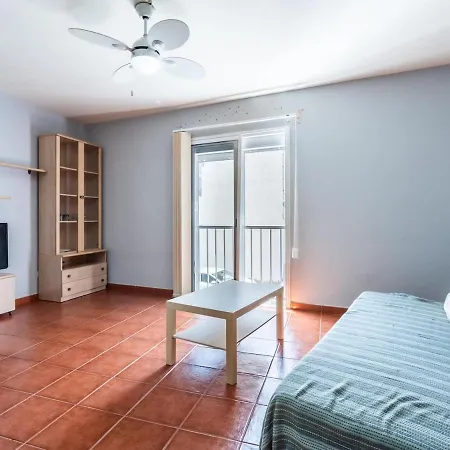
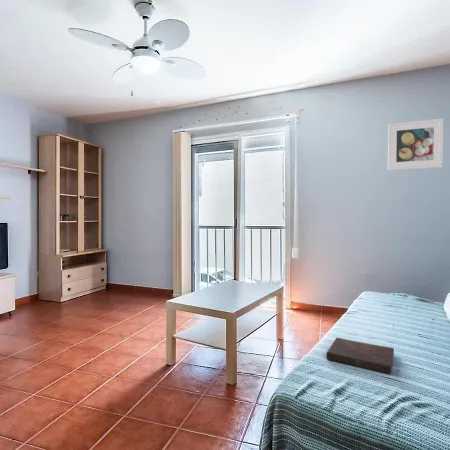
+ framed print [387,117,444,171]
+ book [325,337,395,375]
